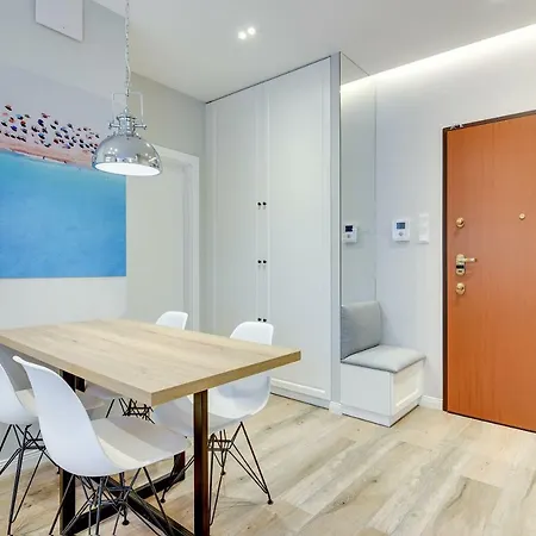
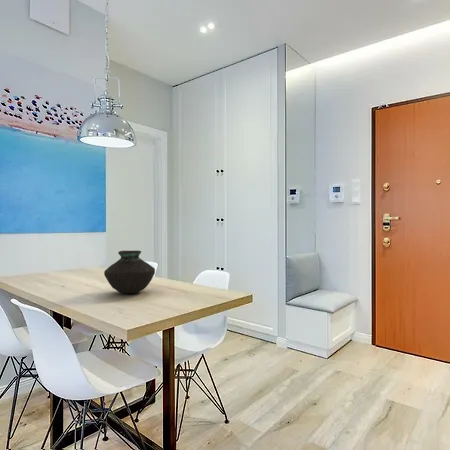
+ vase [103,250,156,295]
